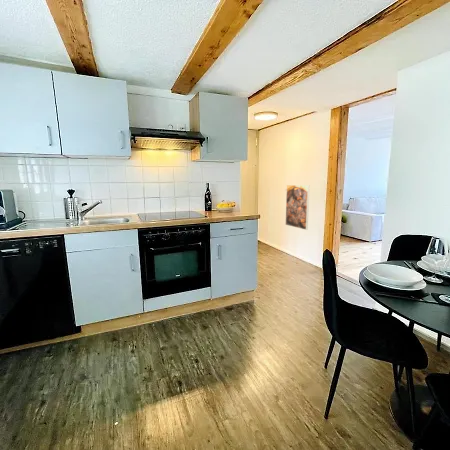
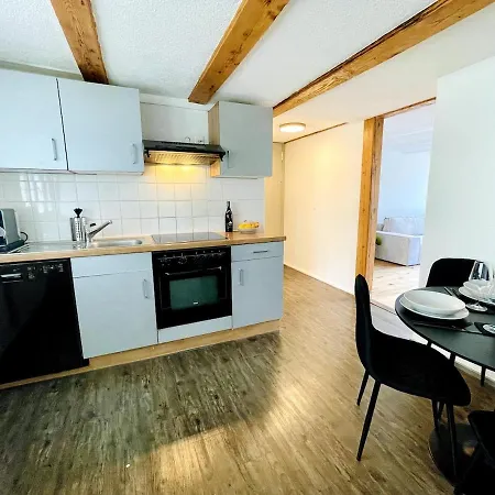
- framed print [284,184,311,231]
